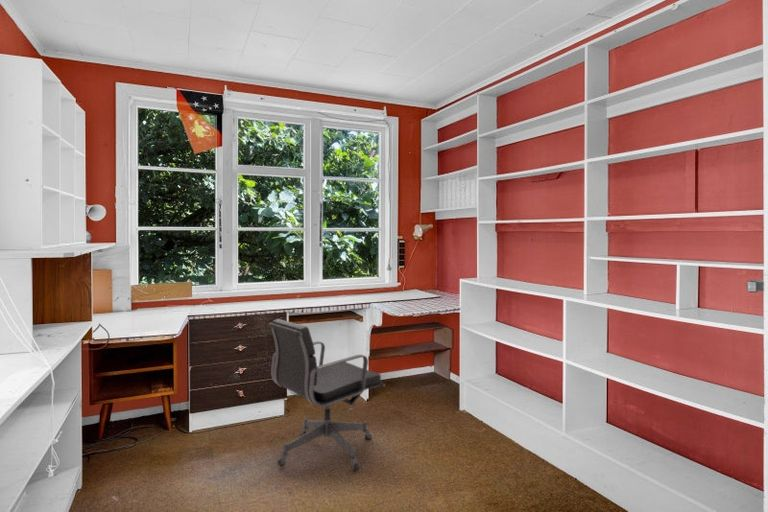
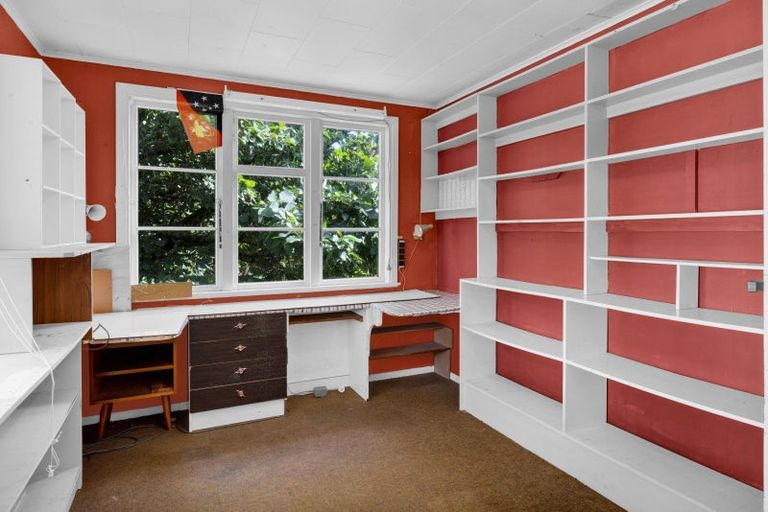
- office chair [267,318,386,472]
